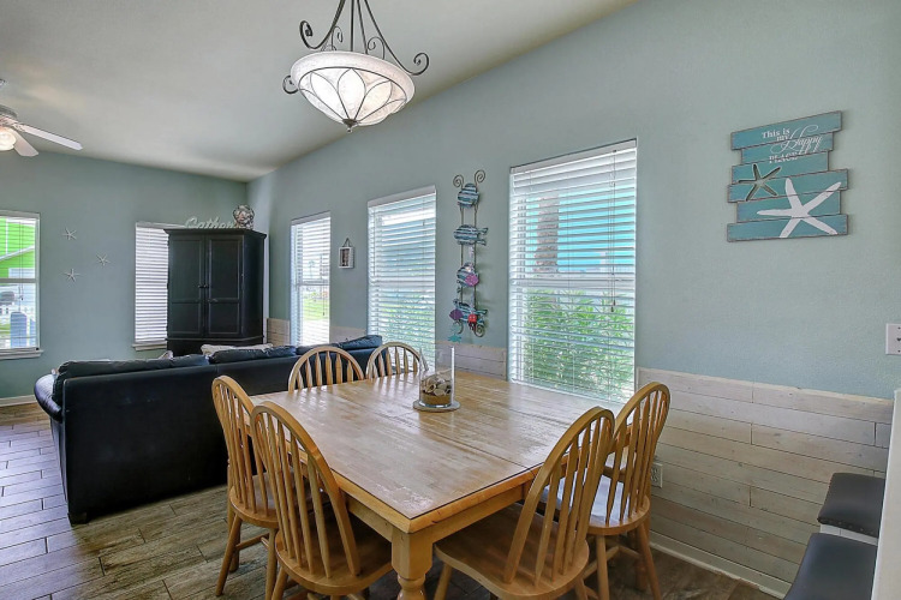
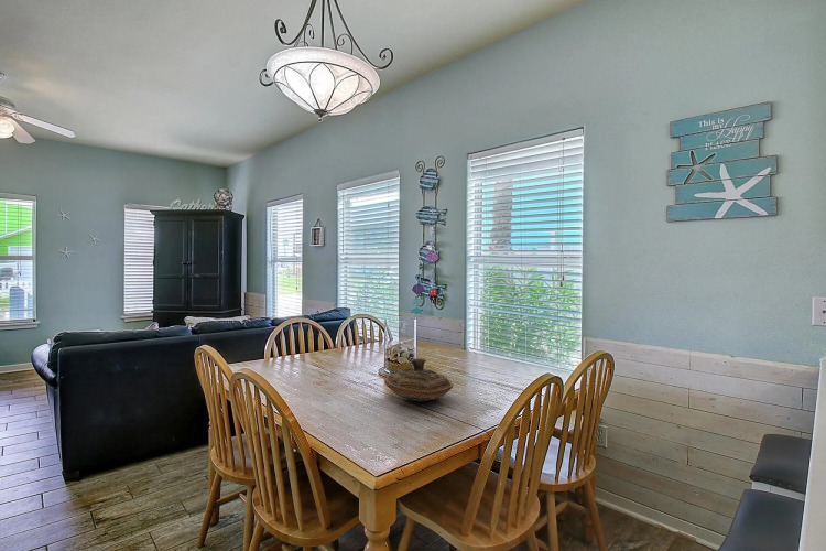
+ decorative bowl [384,357,454,402]
